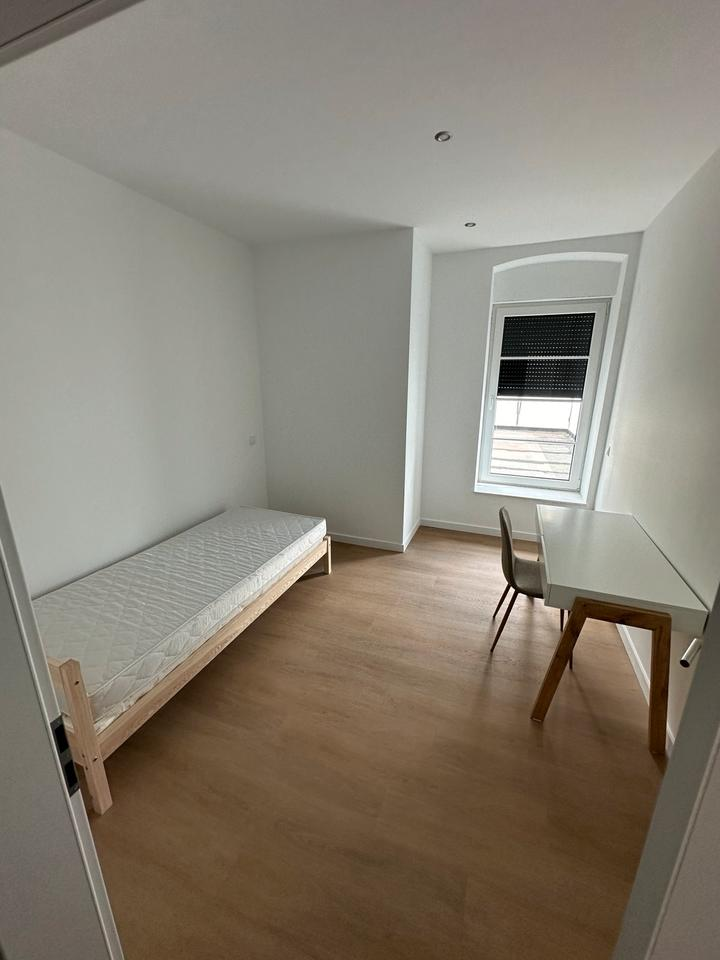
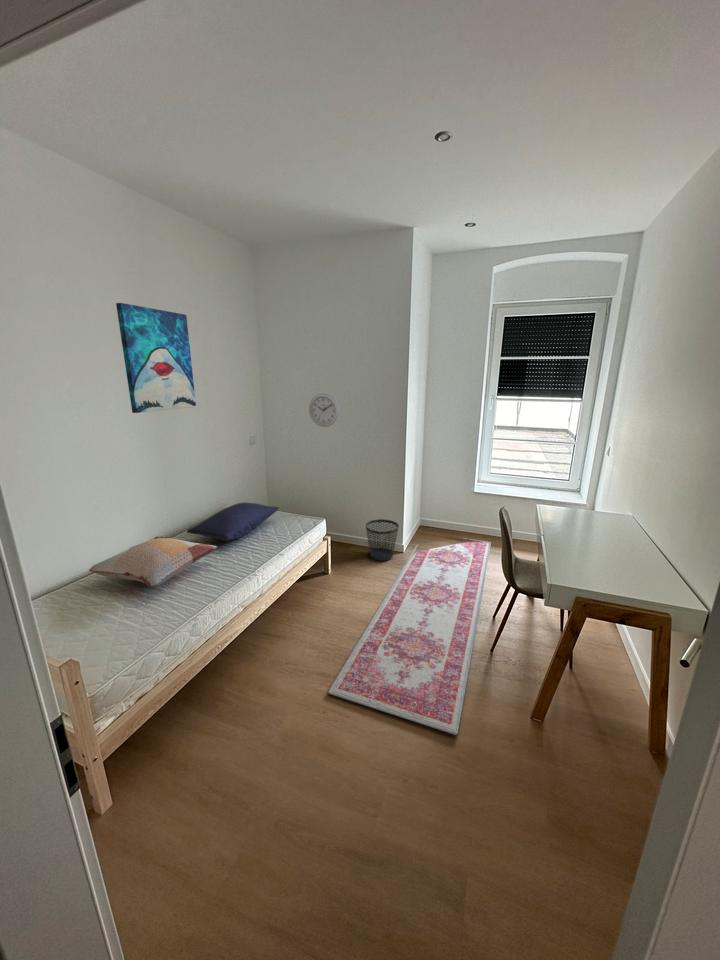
+ pillow [186,501,280,542]
+ wastebasket [365,518,400,562]
+ wall art [115,302,197,414]
+ rug [327,537,492,736]
+ wall clock [308,392,340,428]
+ decorative pillow [88,535,218,588]
